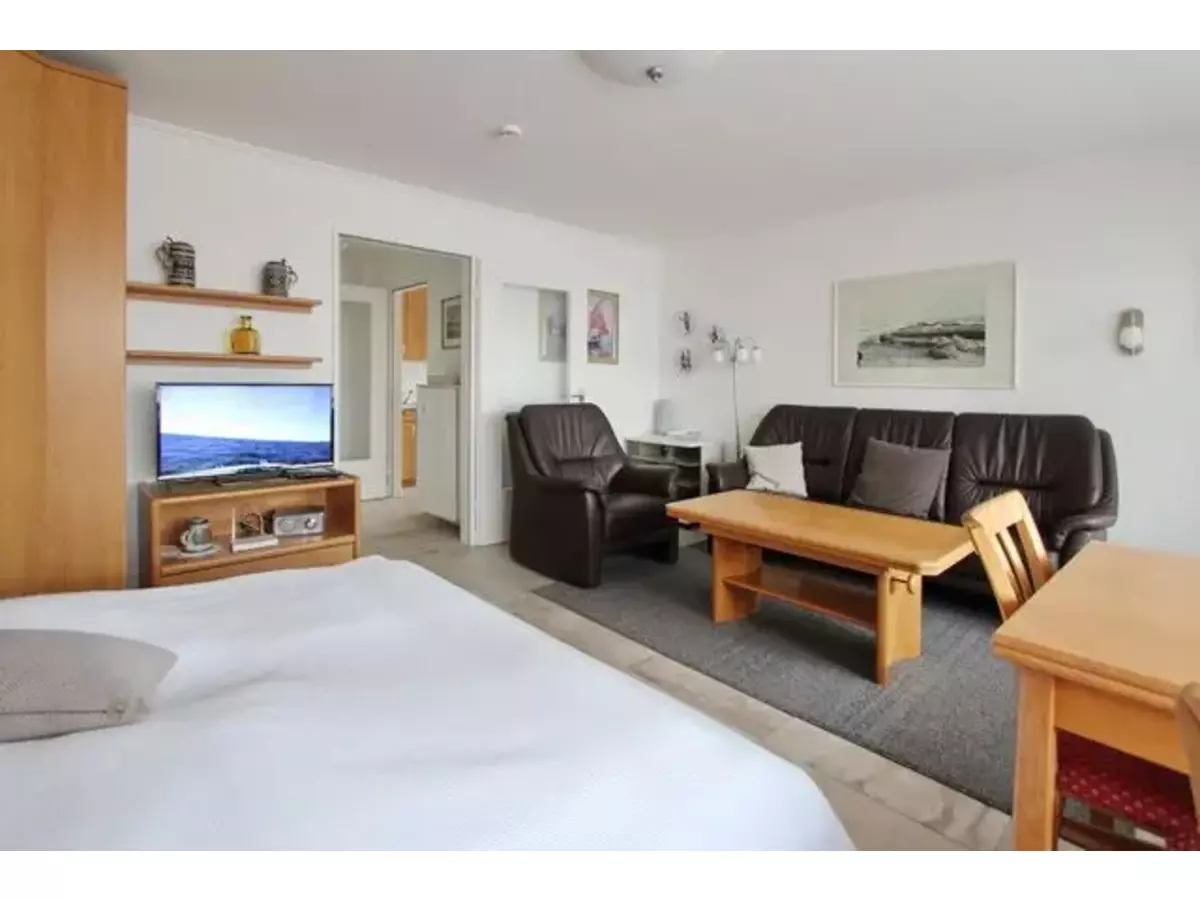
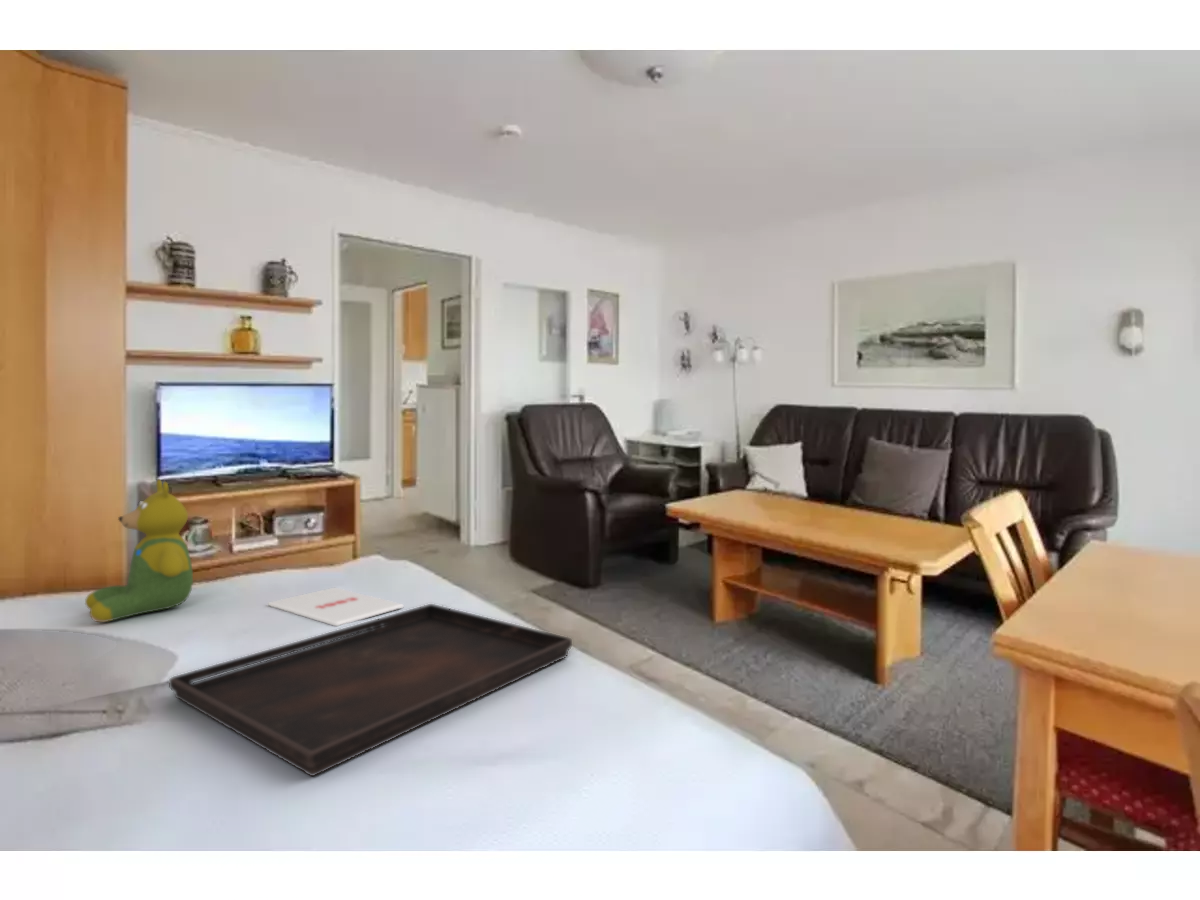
+ teddy bear [84,478,194,623]
+ serving tray [168,603,573,777]
+ magazine [267,587,405,627]
